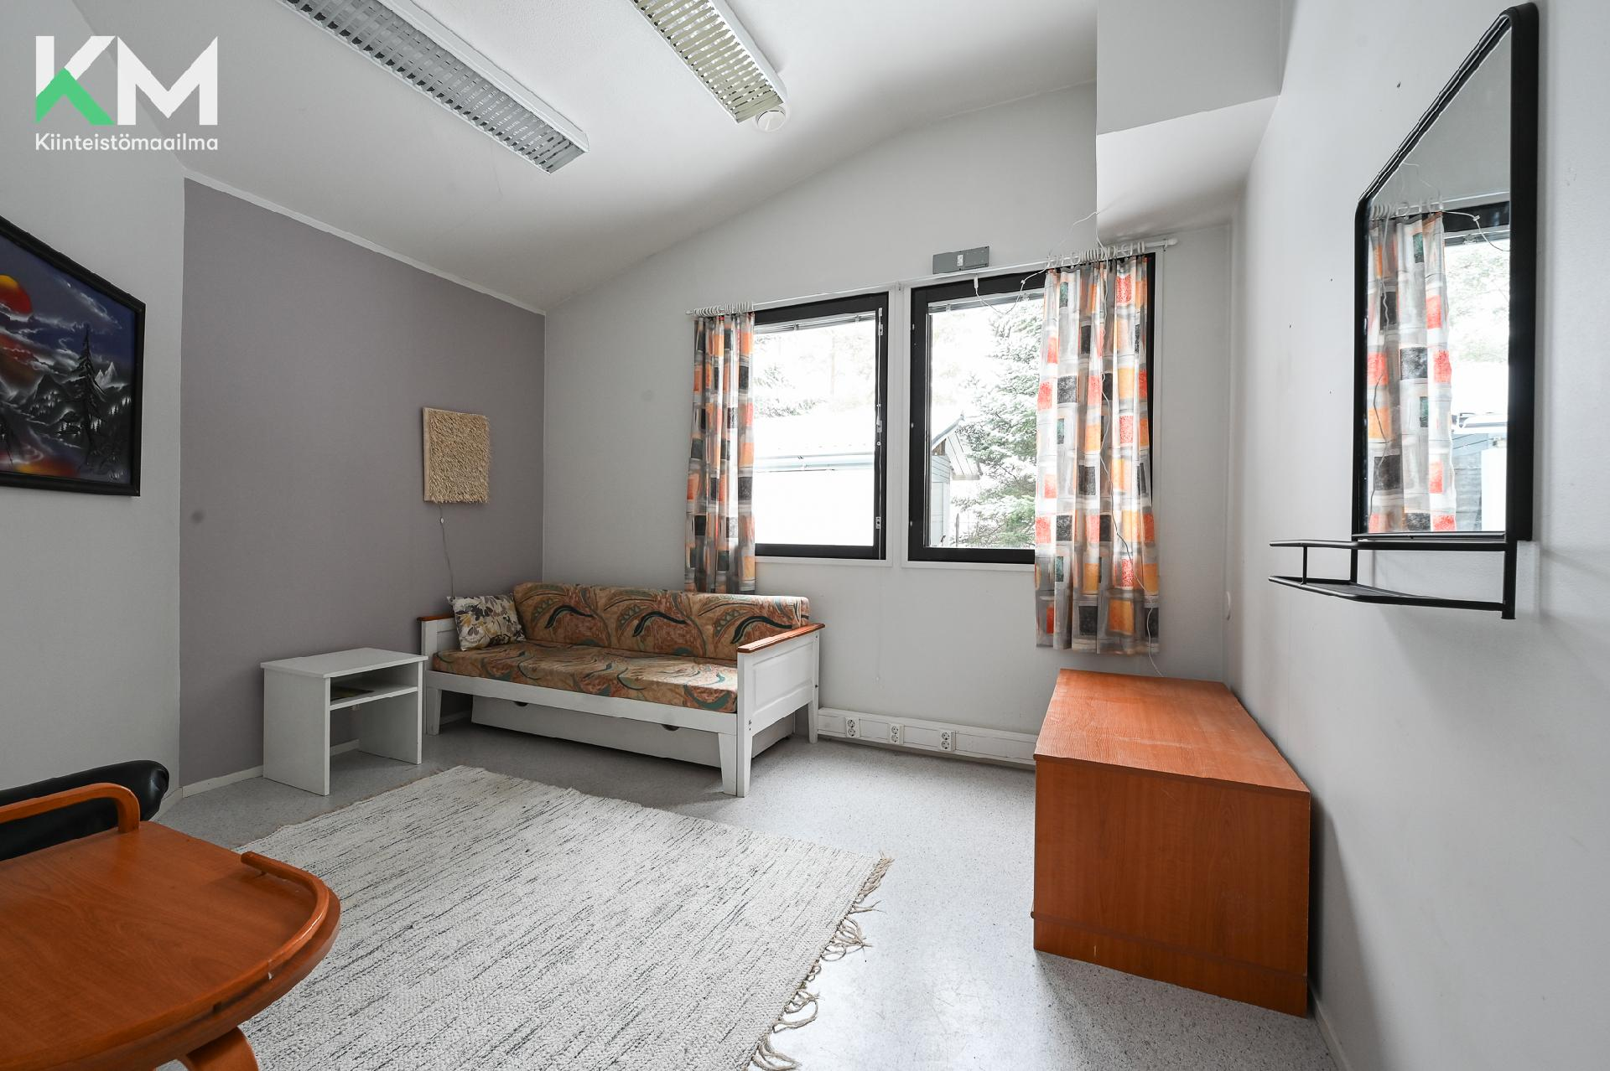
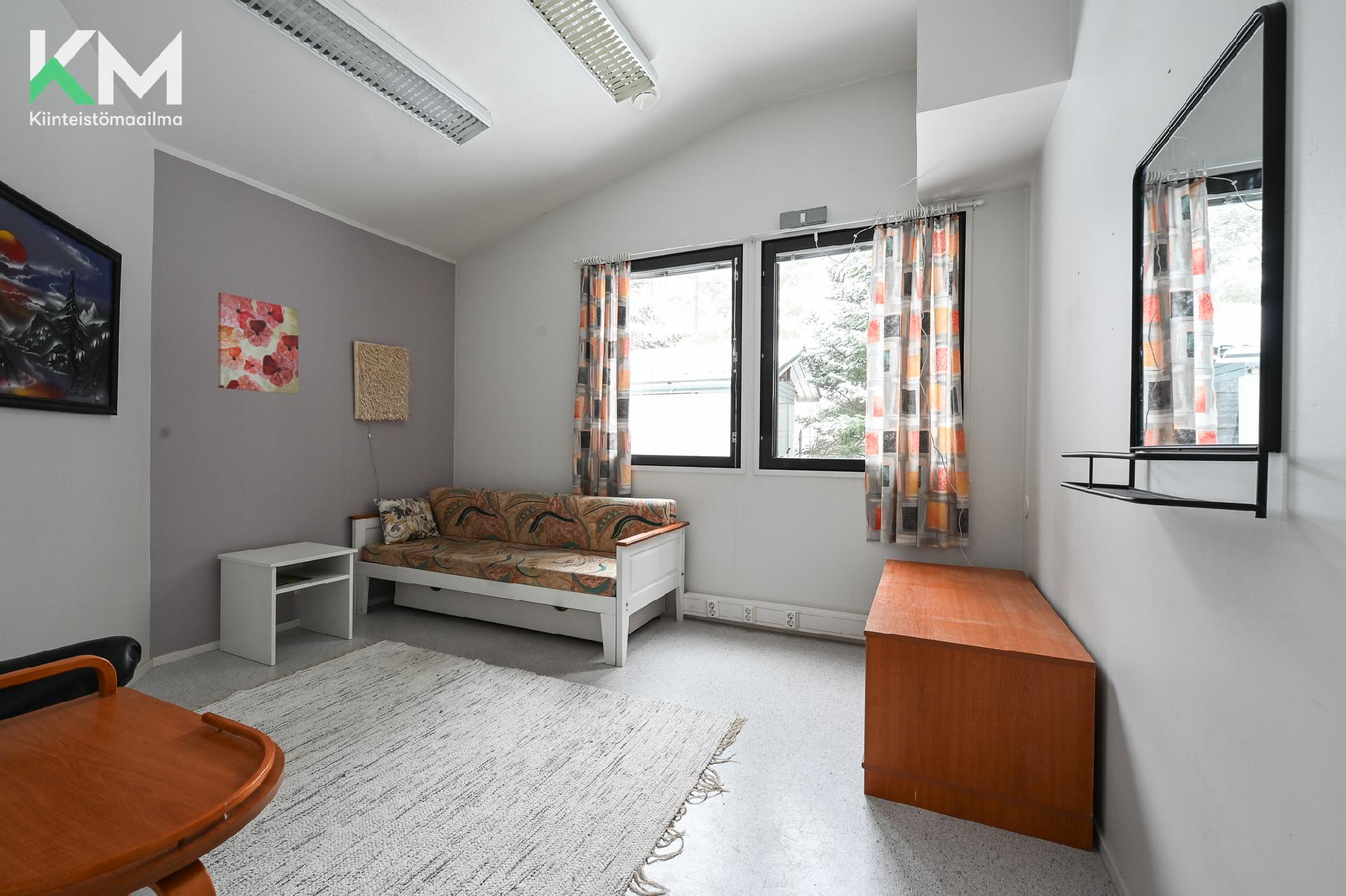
+ wall art [217,292,299,395]
